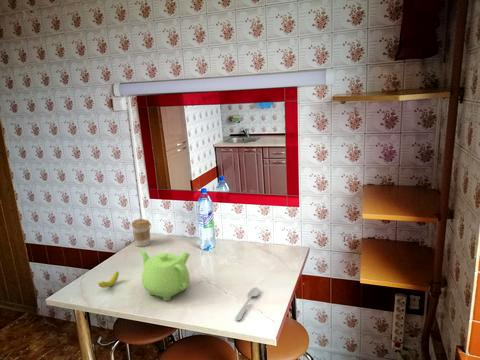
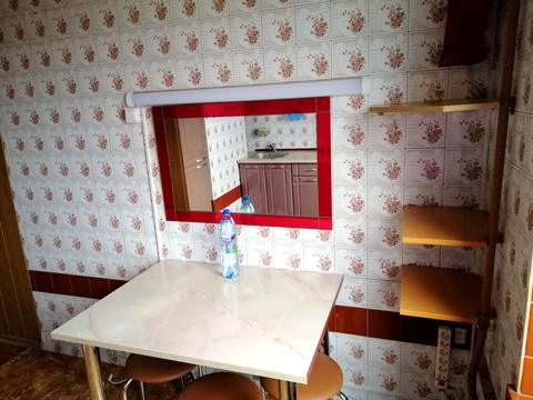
- fruit [97,270,120,289]
- spoon [234,286,260,322]
- coffee cup [130,218,151,248]
- teapot [138,248,191,302]
